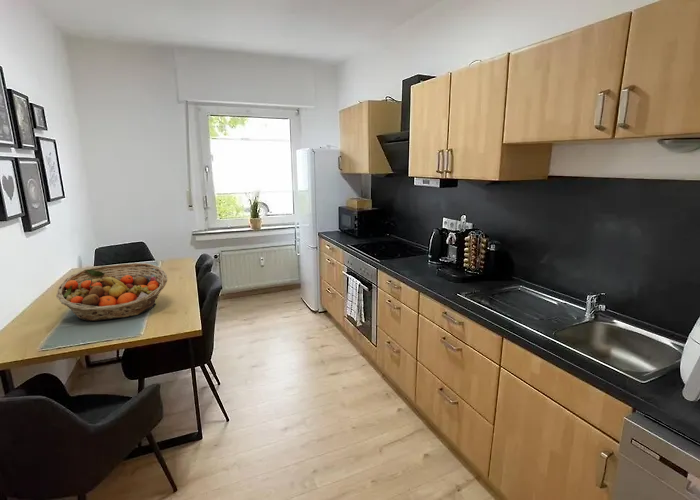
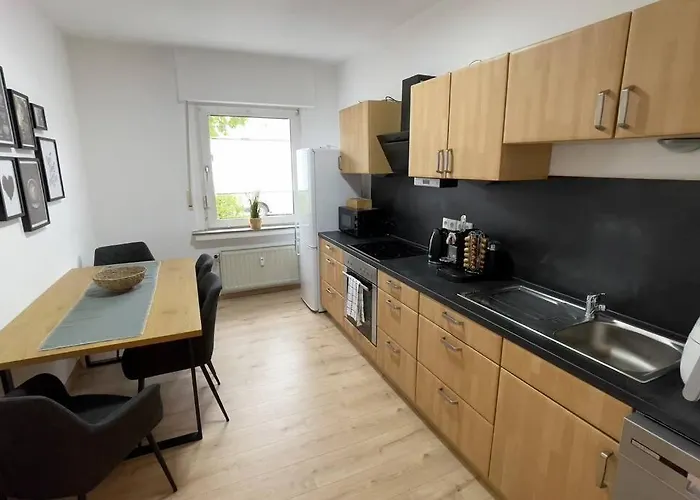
- fruit basket [55,262,168,322]
